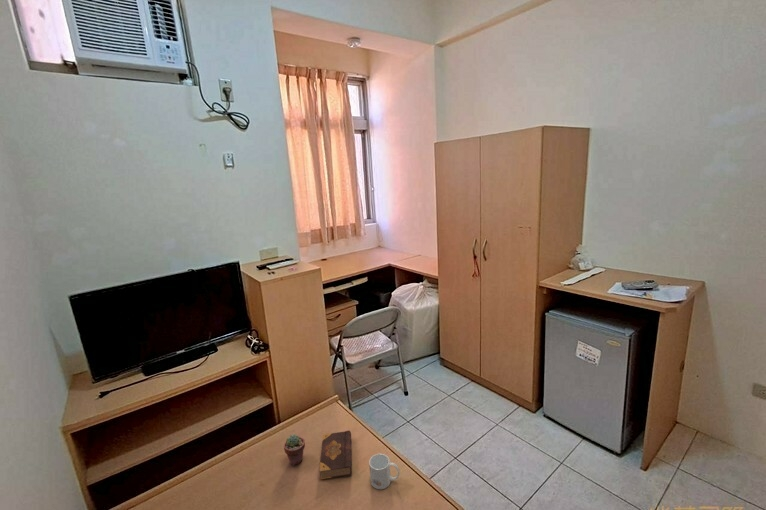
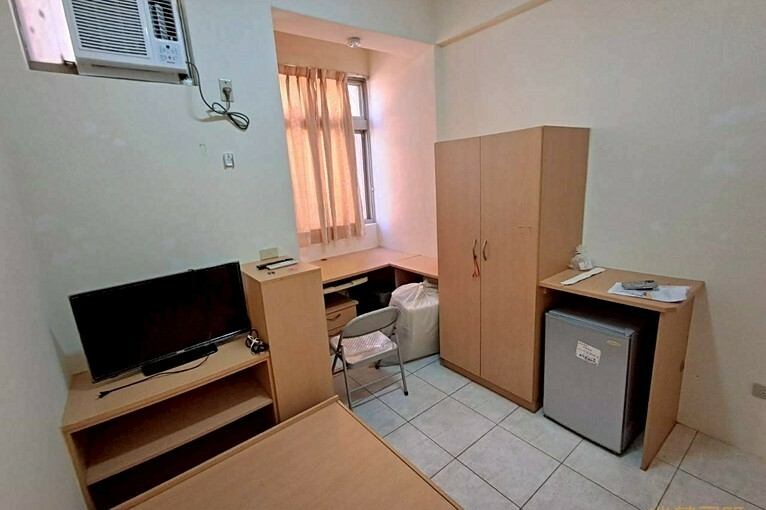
- book [319,430,353,480]
- potted succulent [283,433,306,467]
- mug [368,453,400,490]
